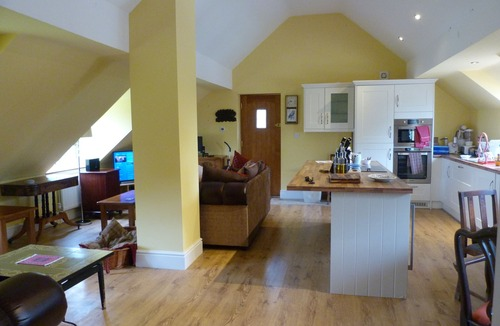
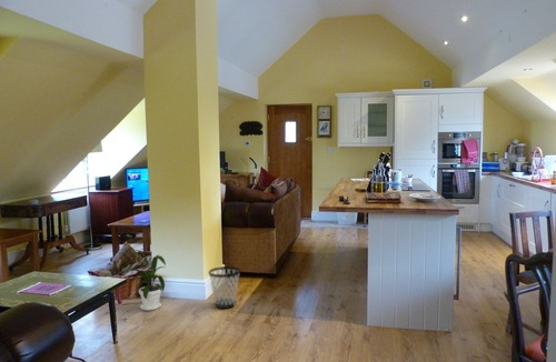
+ house plant [113,248,167,312]
+ wastebasket [208,265,241,310]
